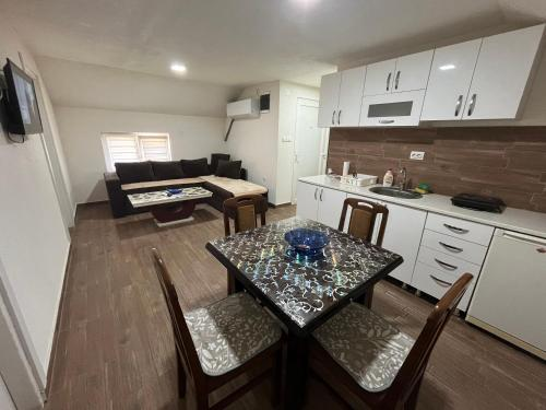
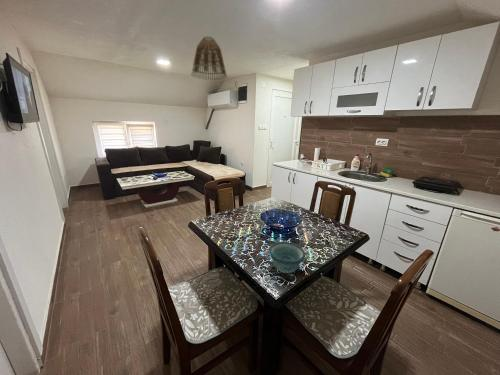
+ lamp shade [190,35,228,81]
+ bowl [268,241,306,274]
